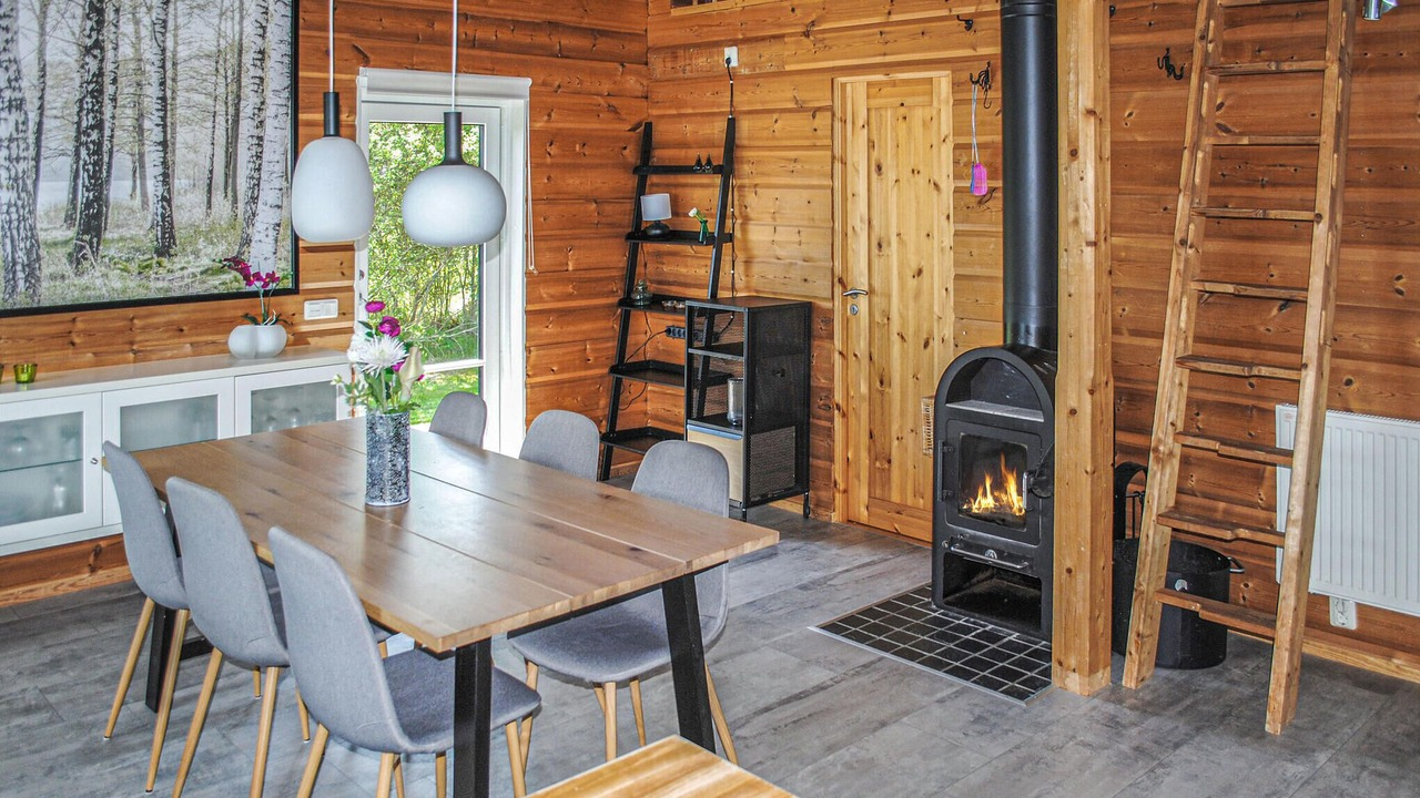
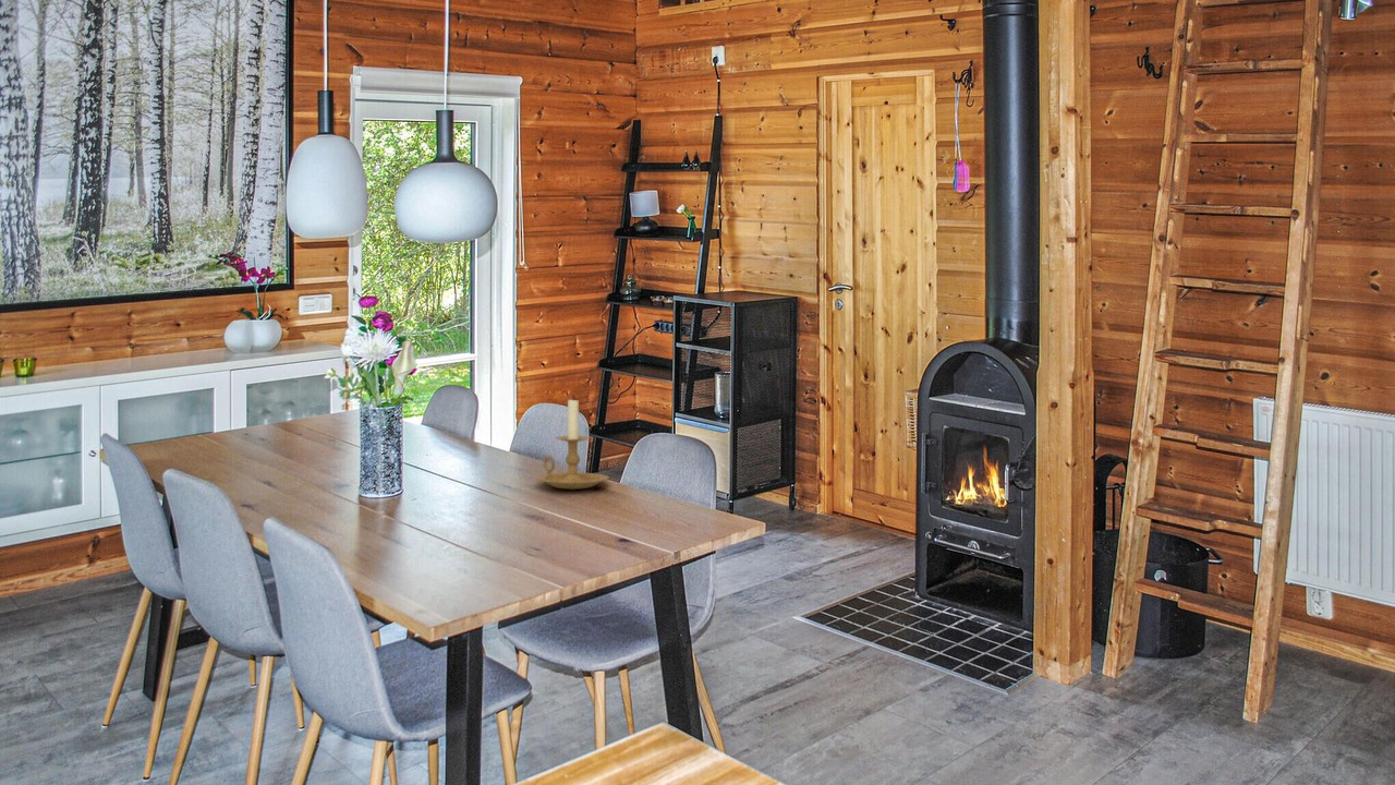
+ candle holder [535,395,610,491]
